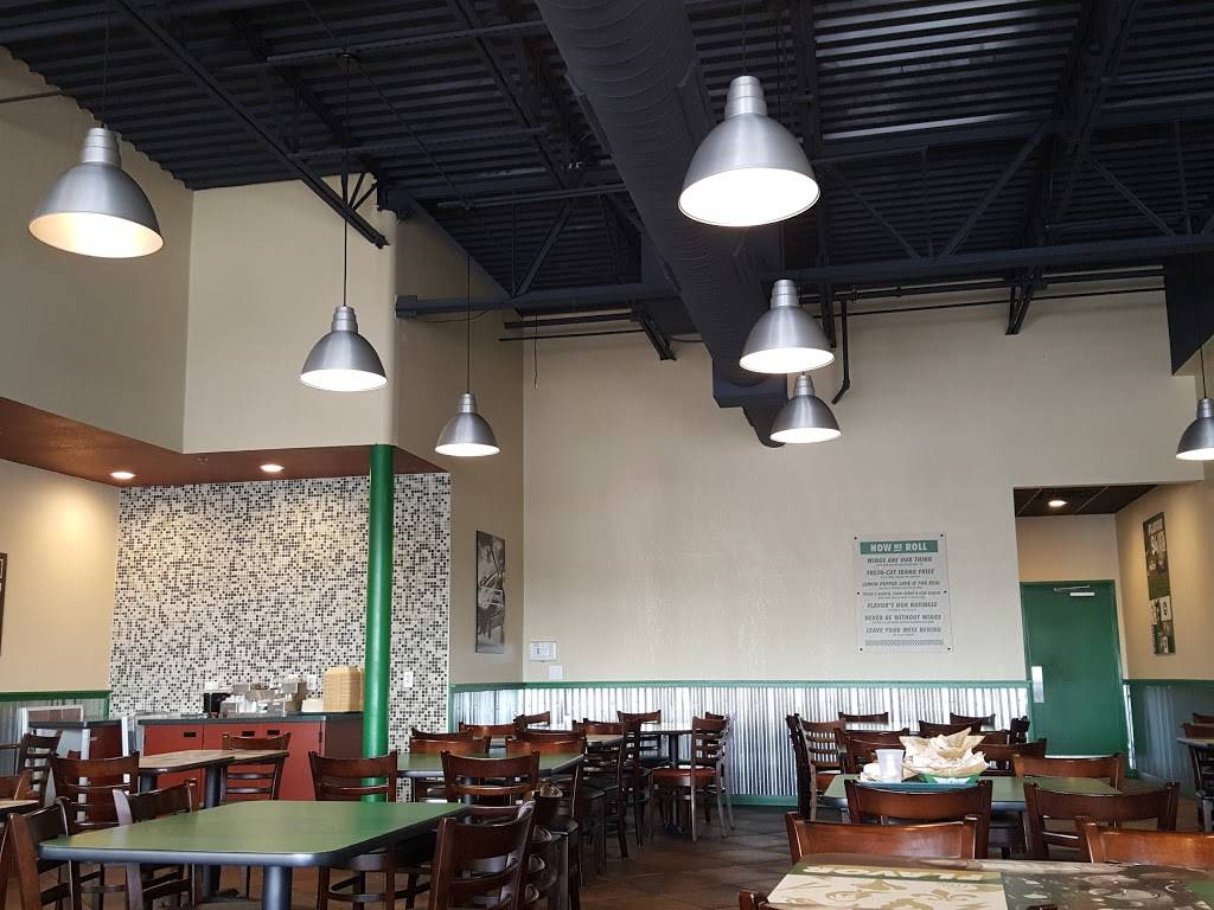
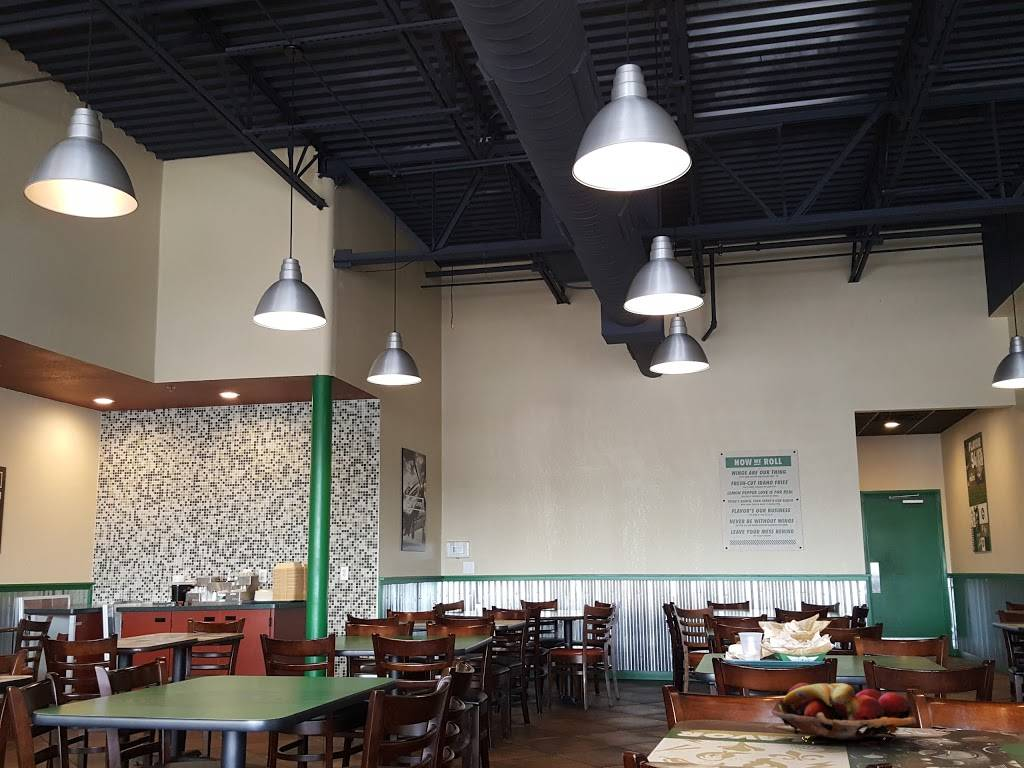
+ fruit basket [770,682,917,746]
